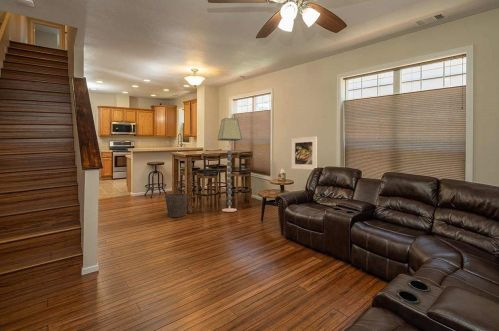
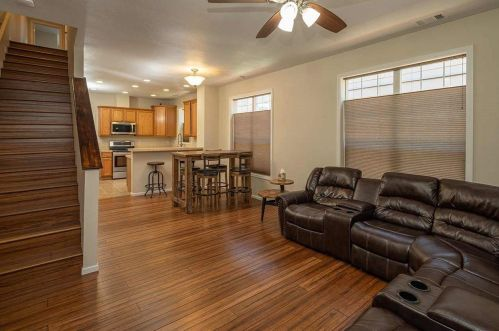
- floor lamp [217,117,243,213]
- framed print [290,135,318,170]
- waste bin [164,192,189,218]
